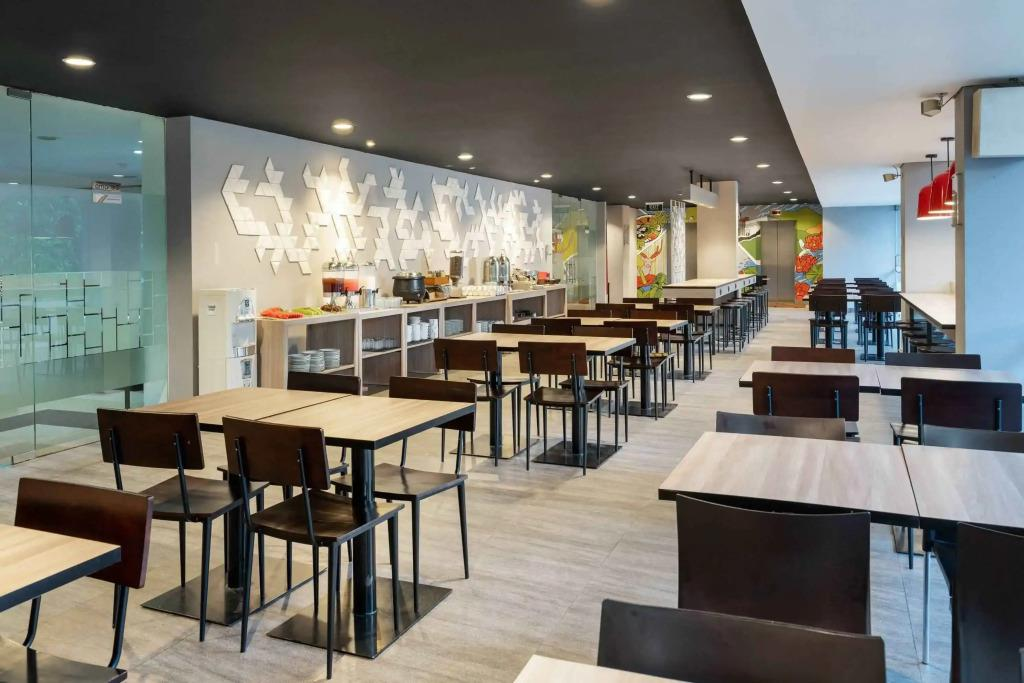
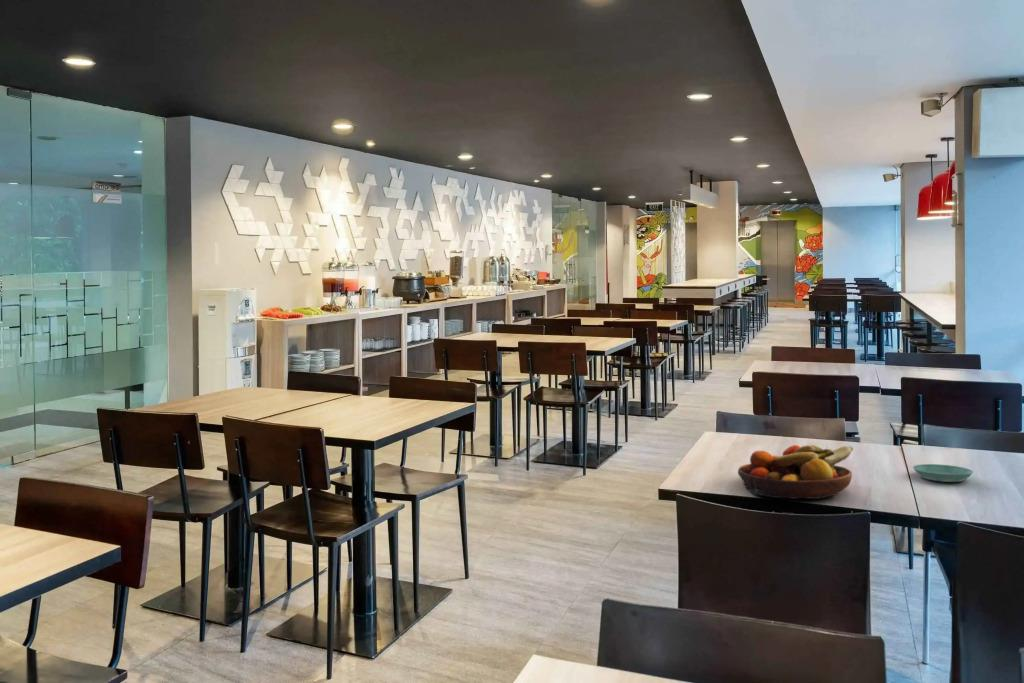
+ saucer [912,463,974,483]
+ fruit bowl [737,444,854,500]
